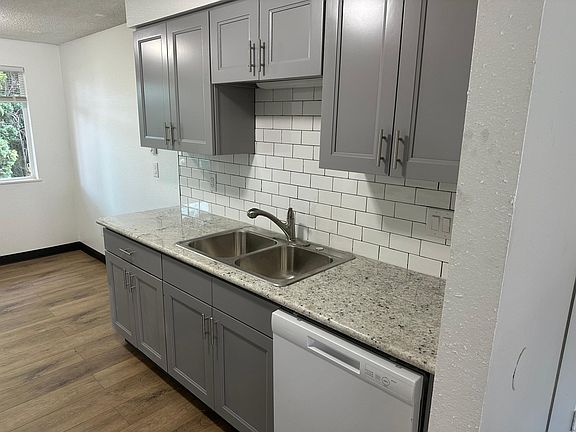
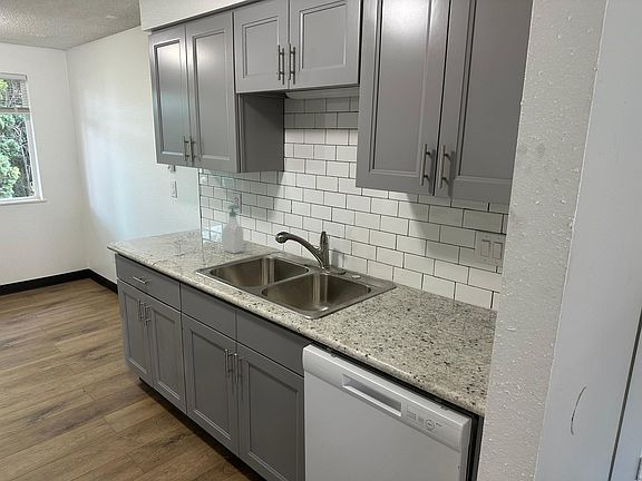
+ soap bottle [222,204,244,254]
